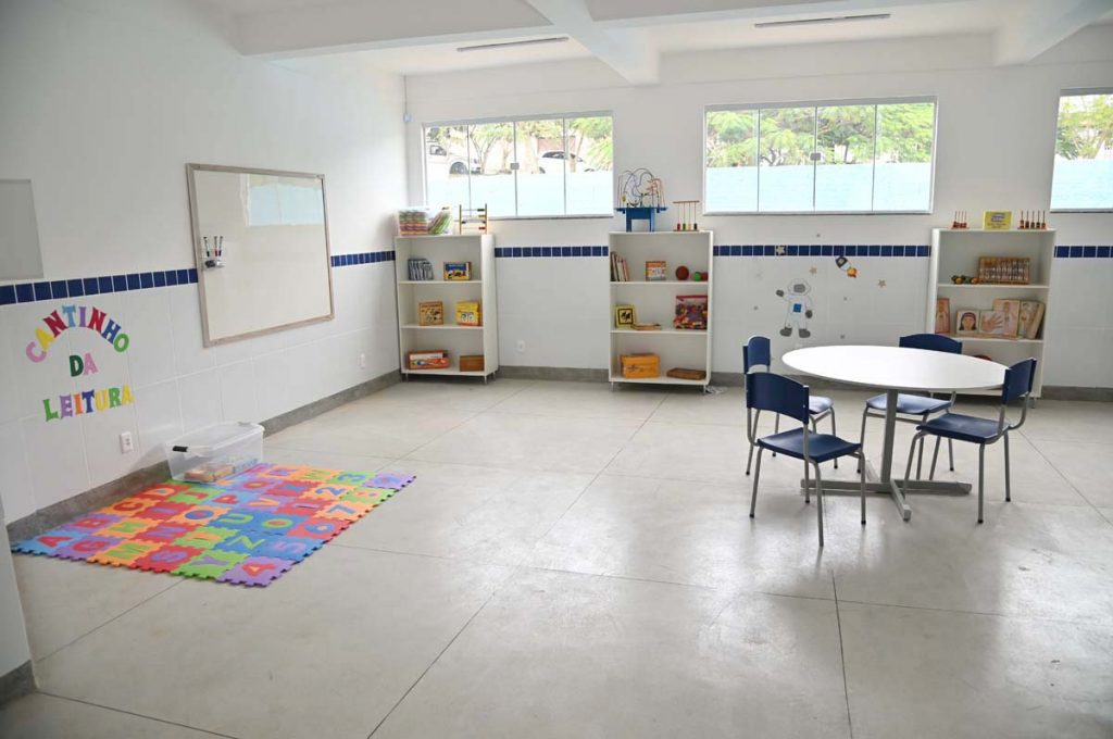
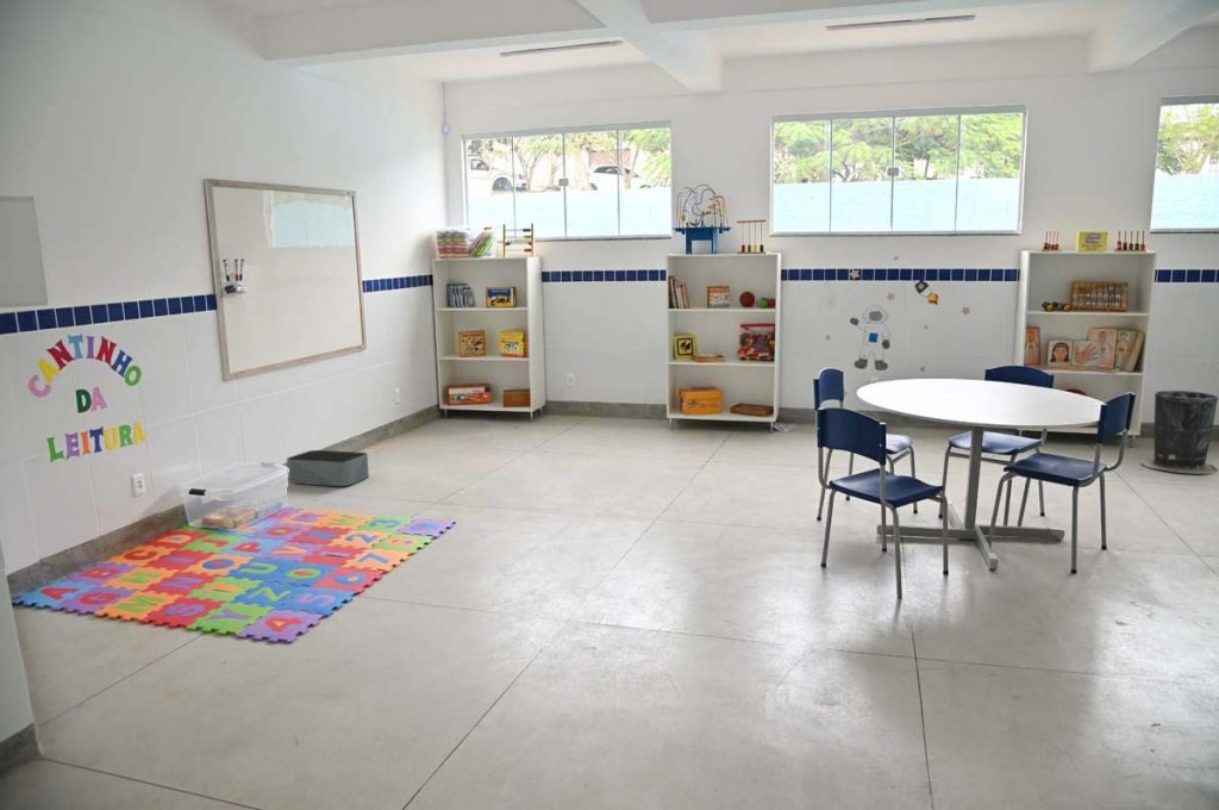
+ trash can [1139,390,1219,475]
+ storage bin [286,449,370,487]
